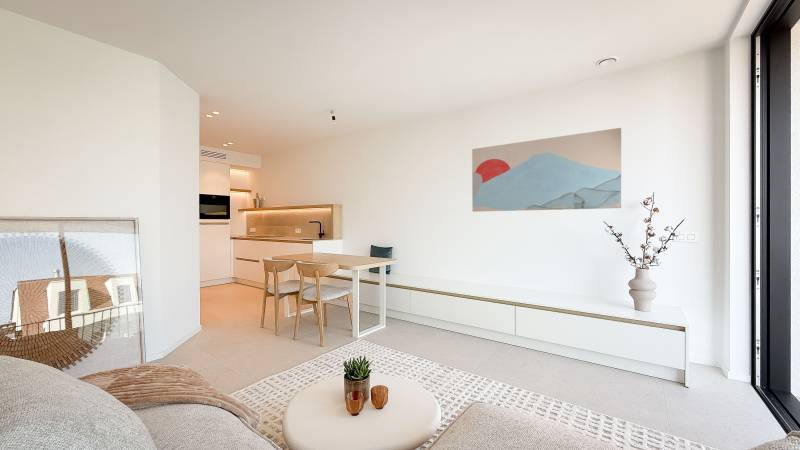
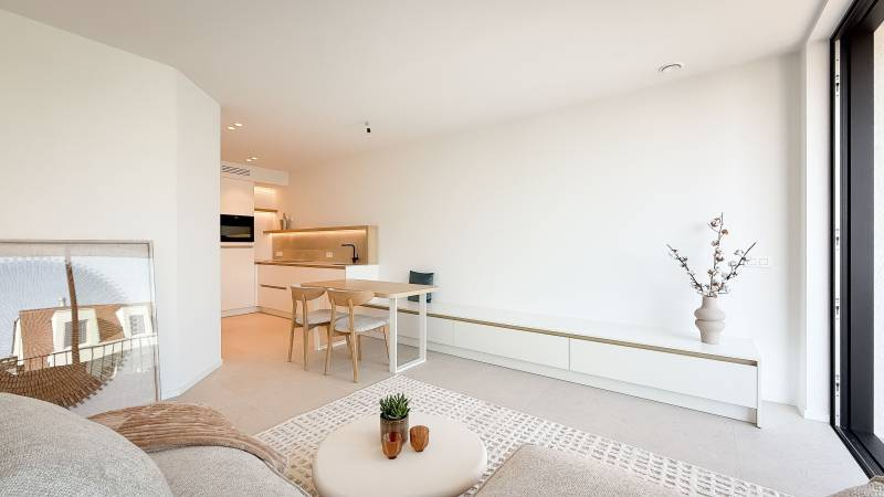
- wall art [471,127,622,213]
